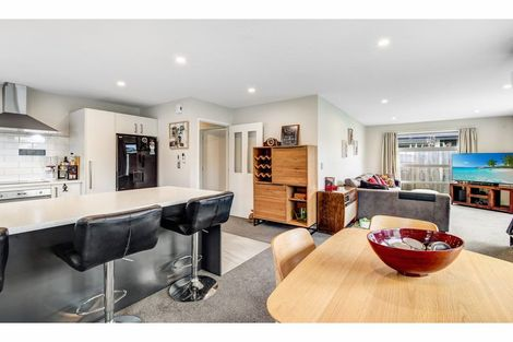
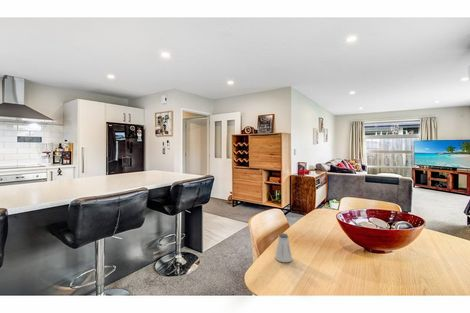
+ saltshaker [274,232,293,263]
